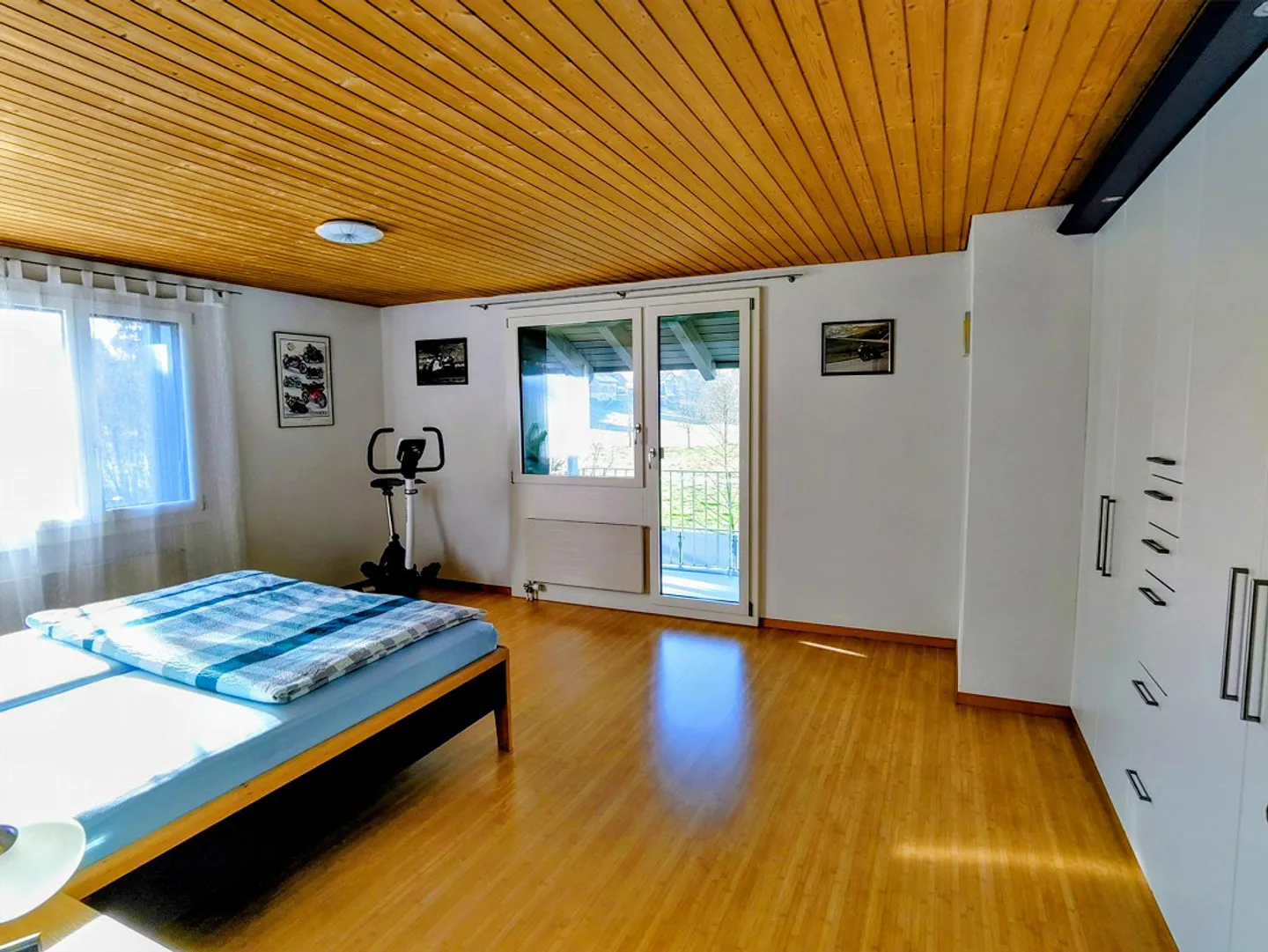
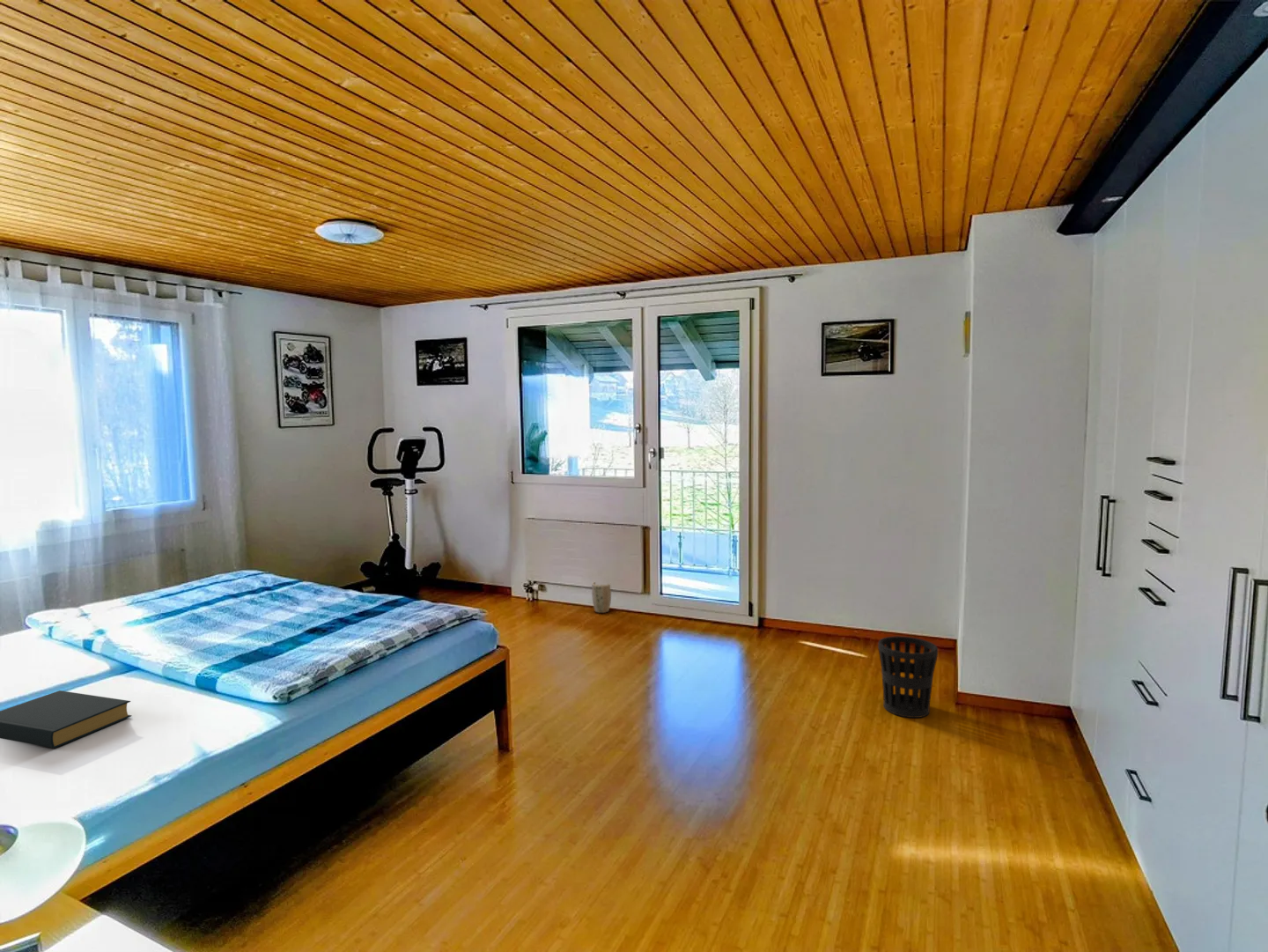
+ hardback book [0,690,133,749]
+ wastebasket [877,635,939,719]
+ plant pot [591,581,612,614]
